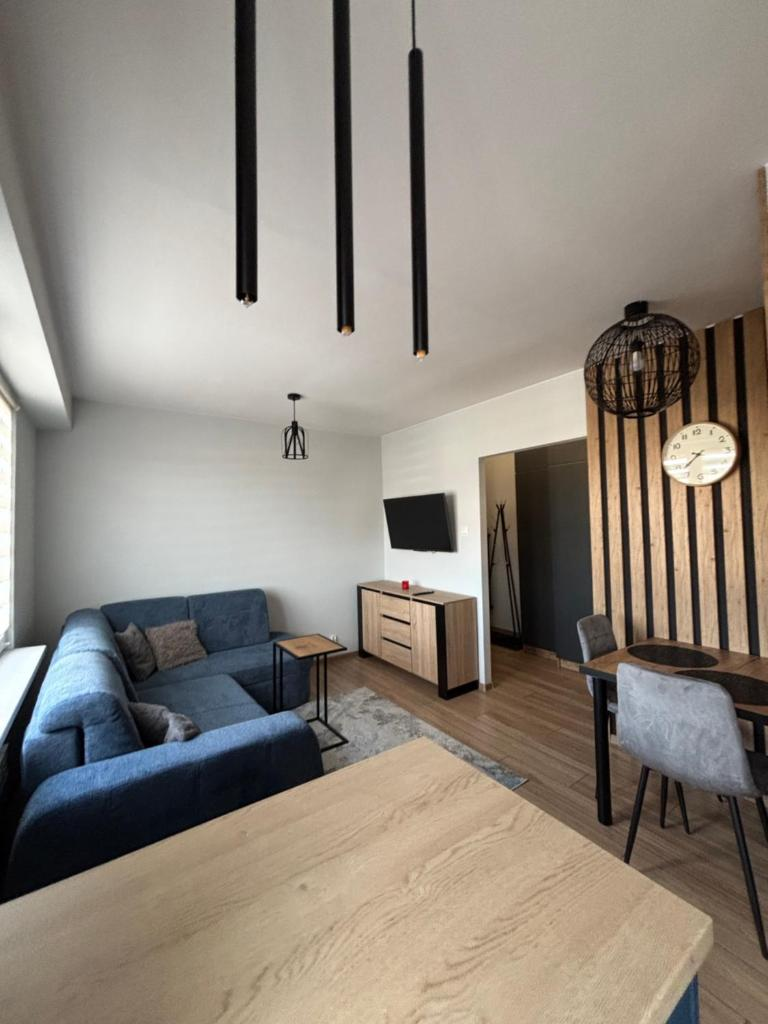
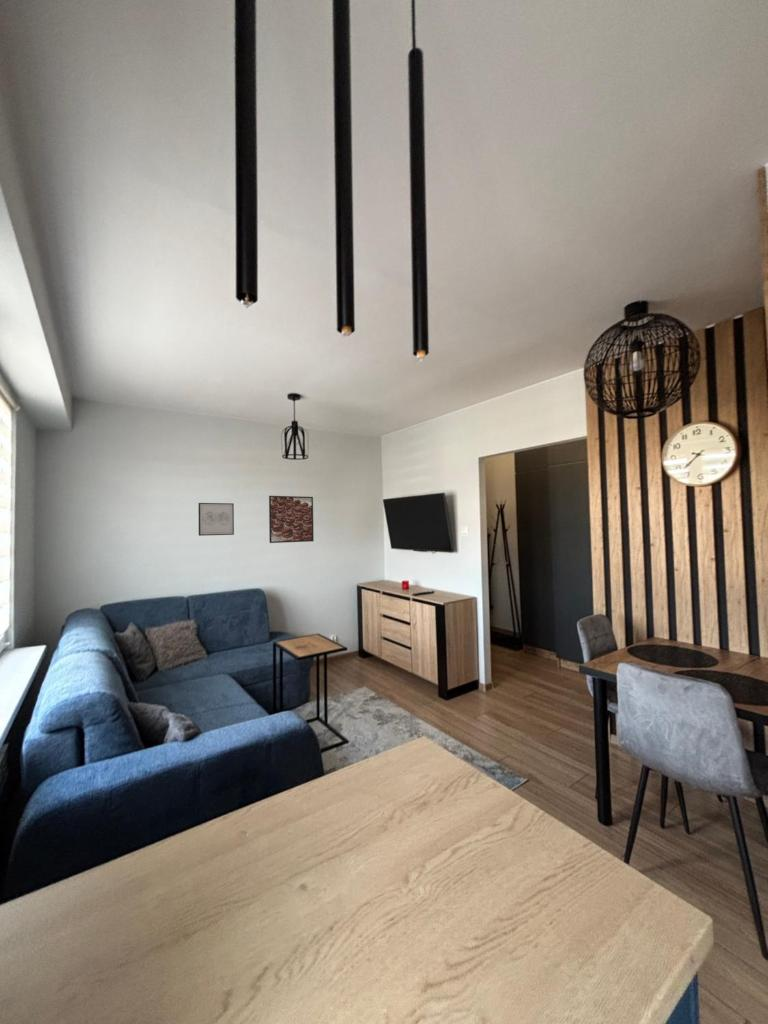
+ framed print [268,495,315,544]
+ wall art [197,502,235,537]
